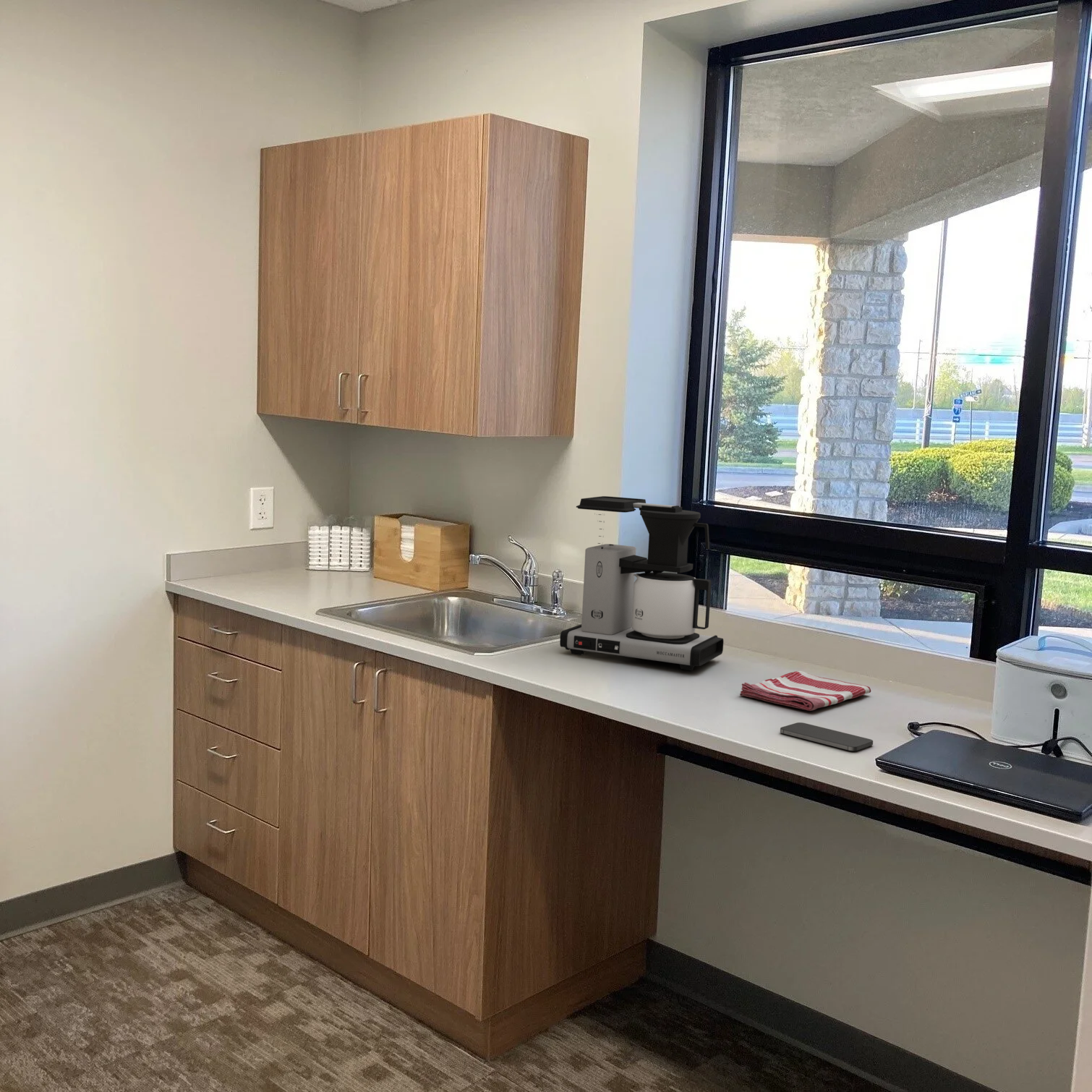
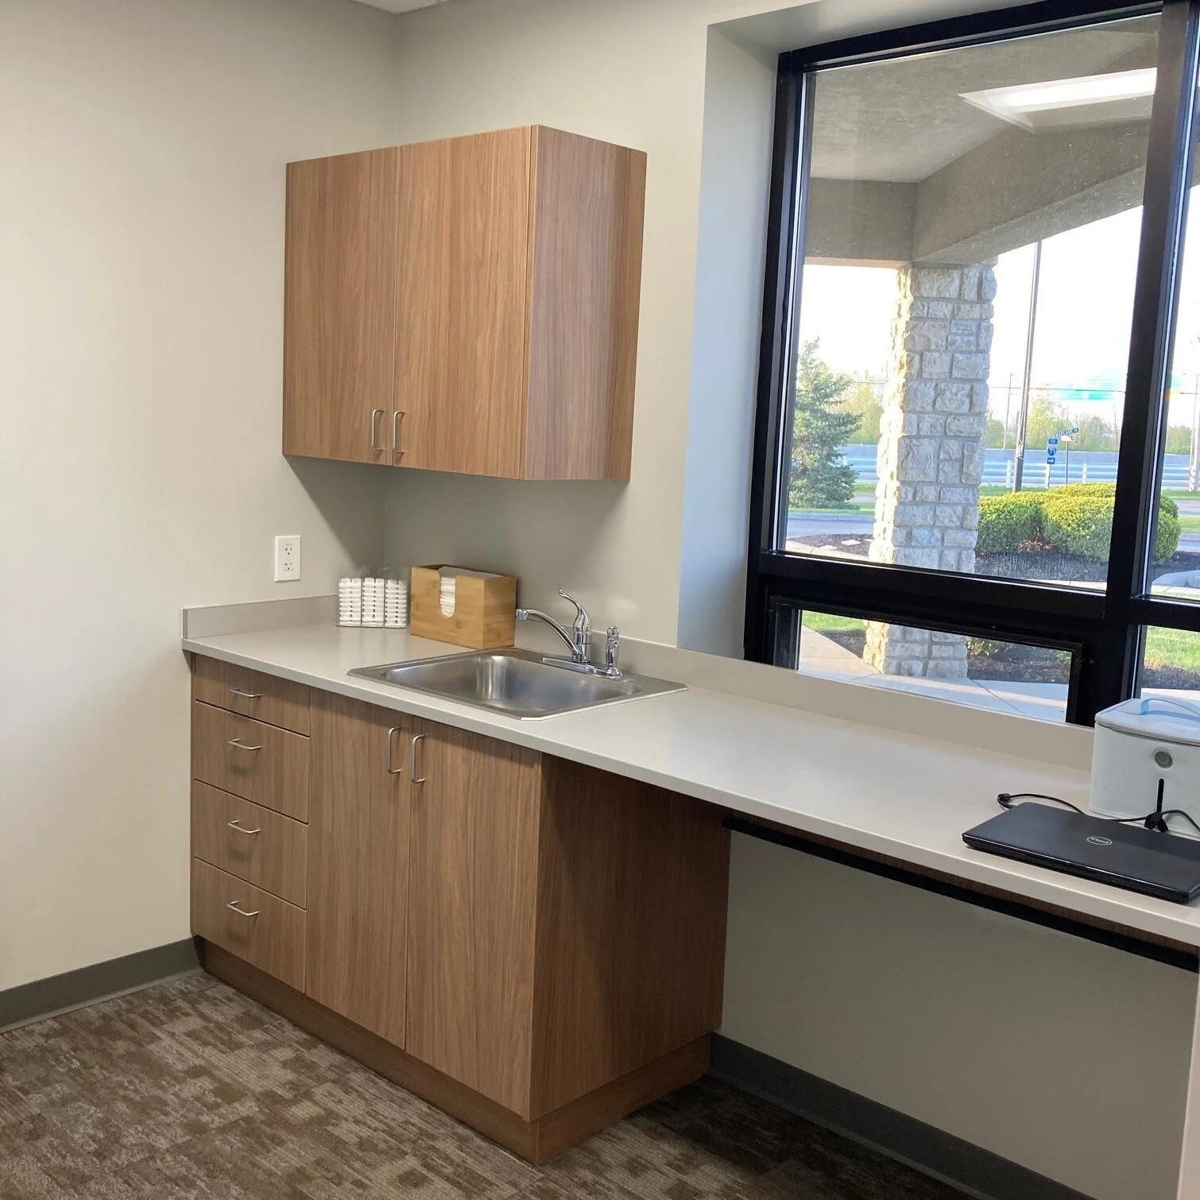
- dish towel [739,670,871,712]
- coffee maker [559,495,725,671]
- smartphone [780,722,874,751]
